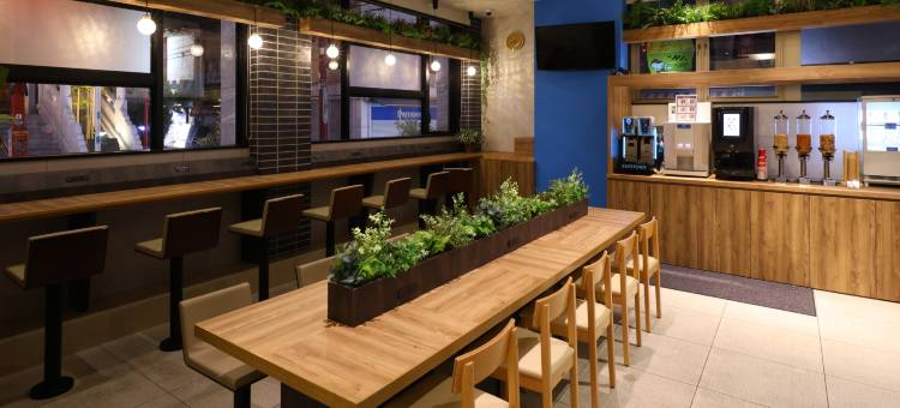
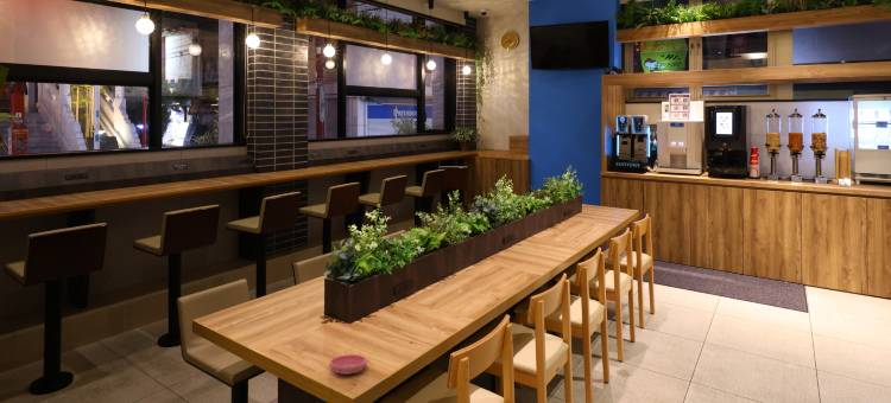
+ saucer [328,353,368,376]
